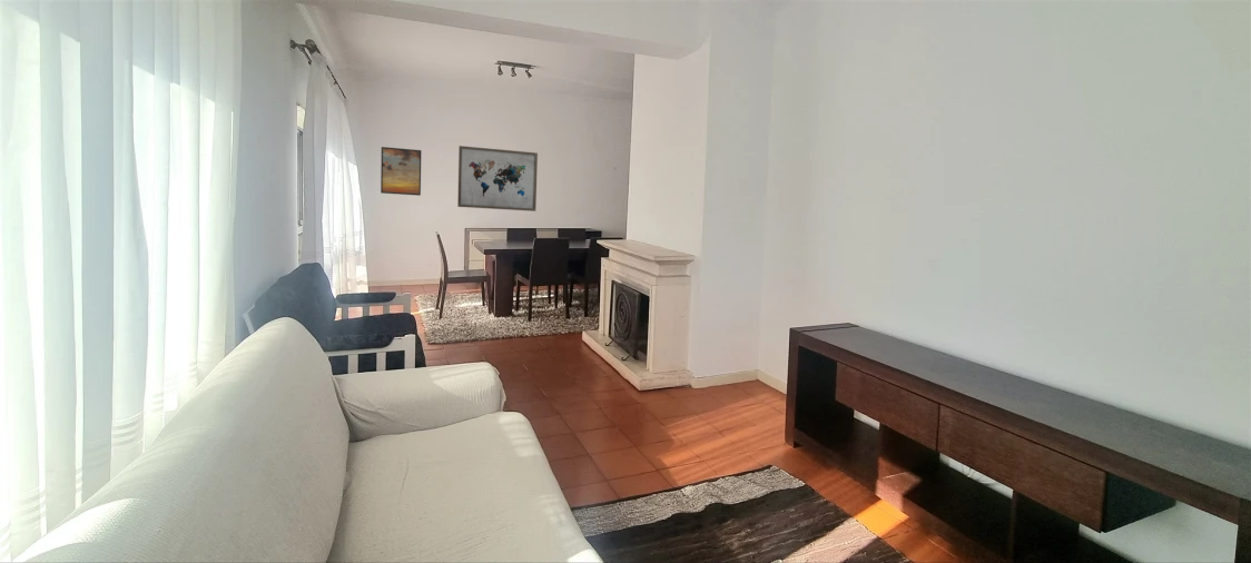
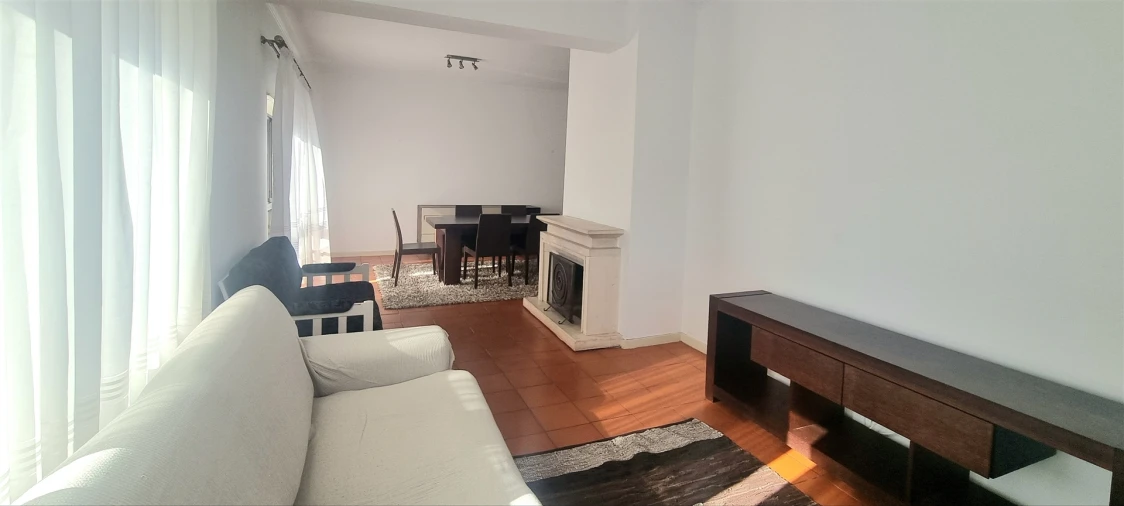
- wall art [456,145,539,213]
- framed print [380,146,422,197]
